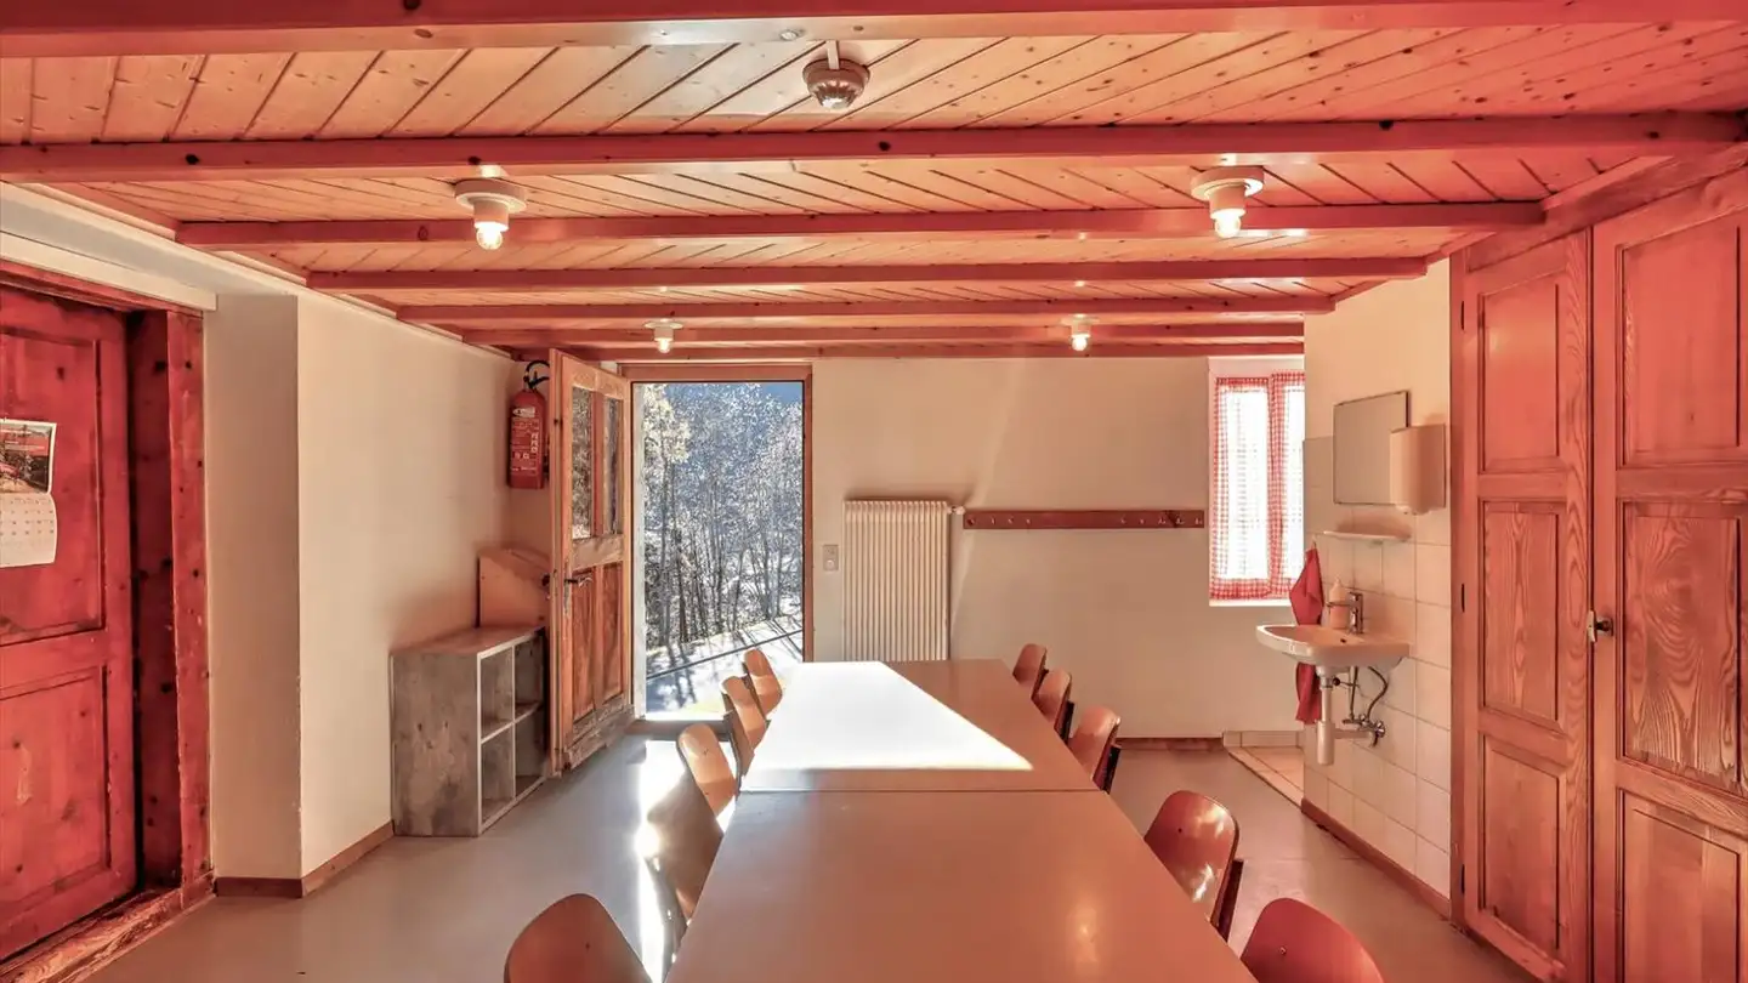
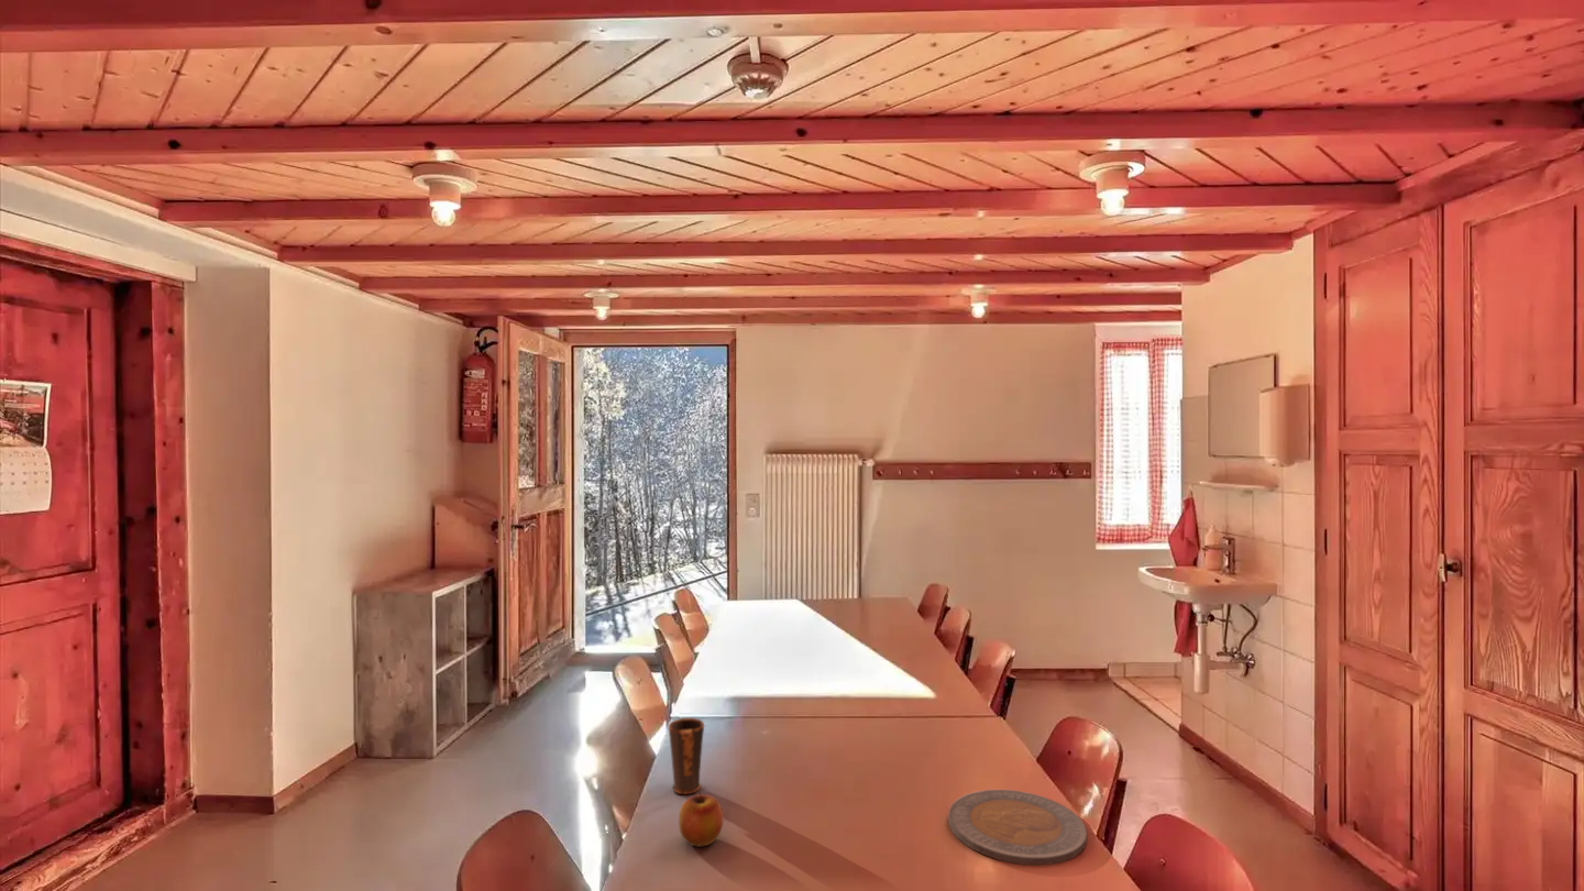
+ apple [678,792,724,848]
+ plate [947,789,1088,866]
+ mug [668,717,705,795]
